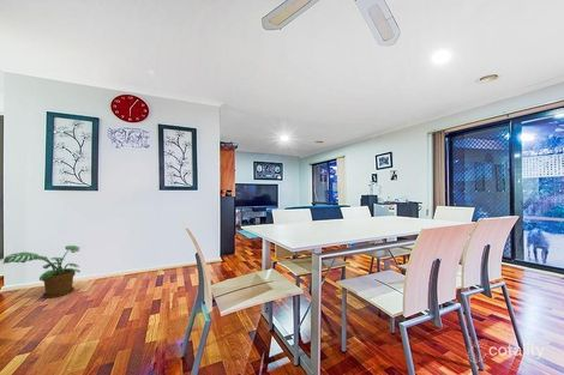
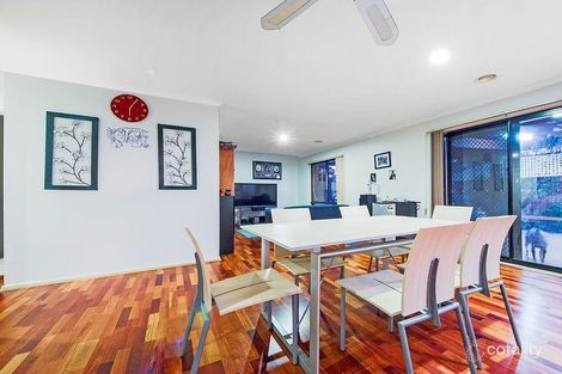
- potted plant [2,244,82,300]
